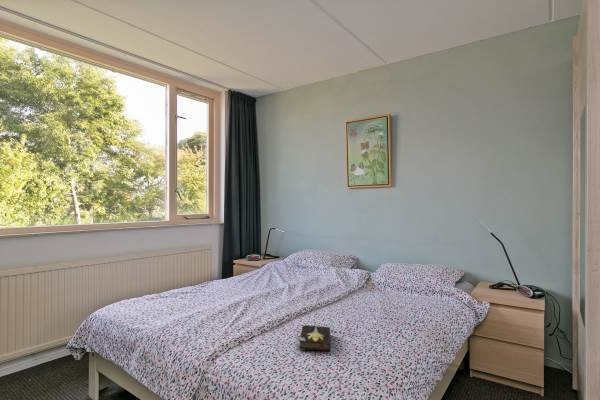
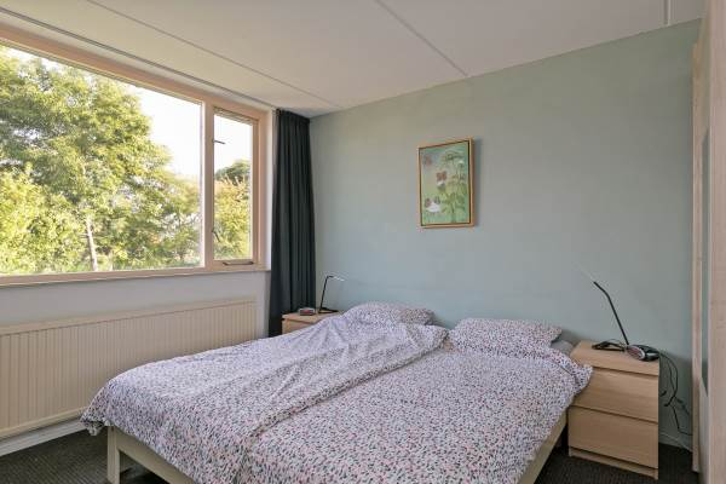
- hardback book [298,324,332,352]
